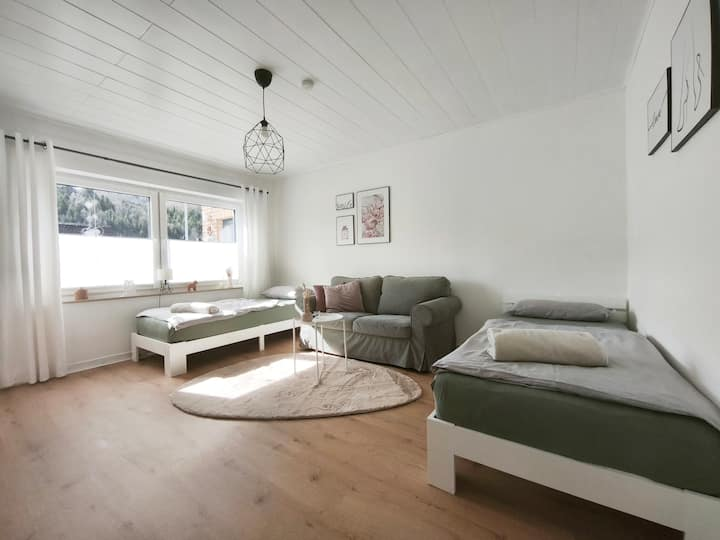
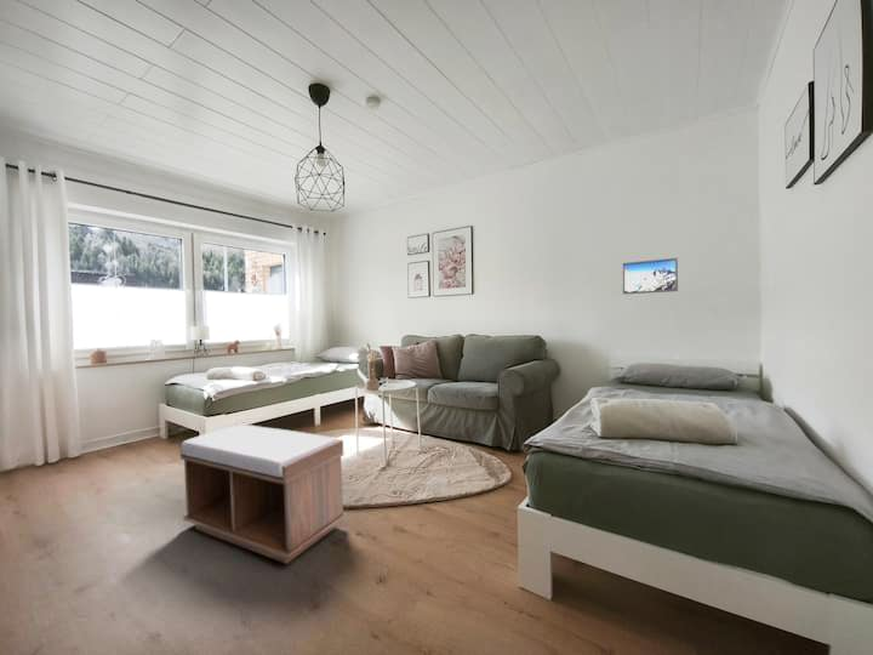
+ bench [178,423,347,565]
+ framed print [621,257,679,296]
